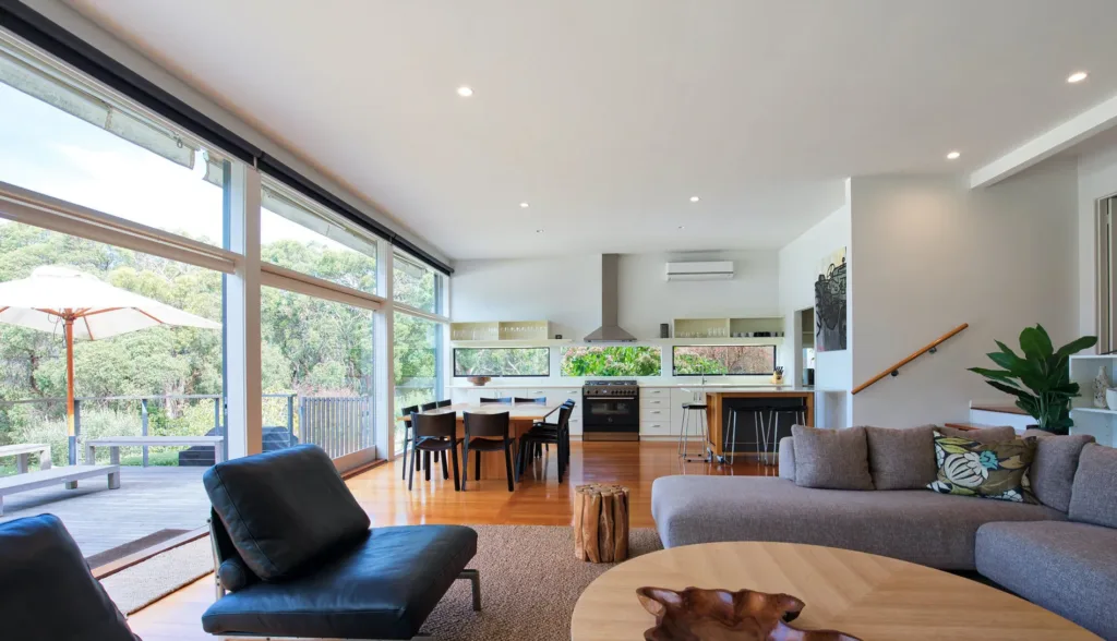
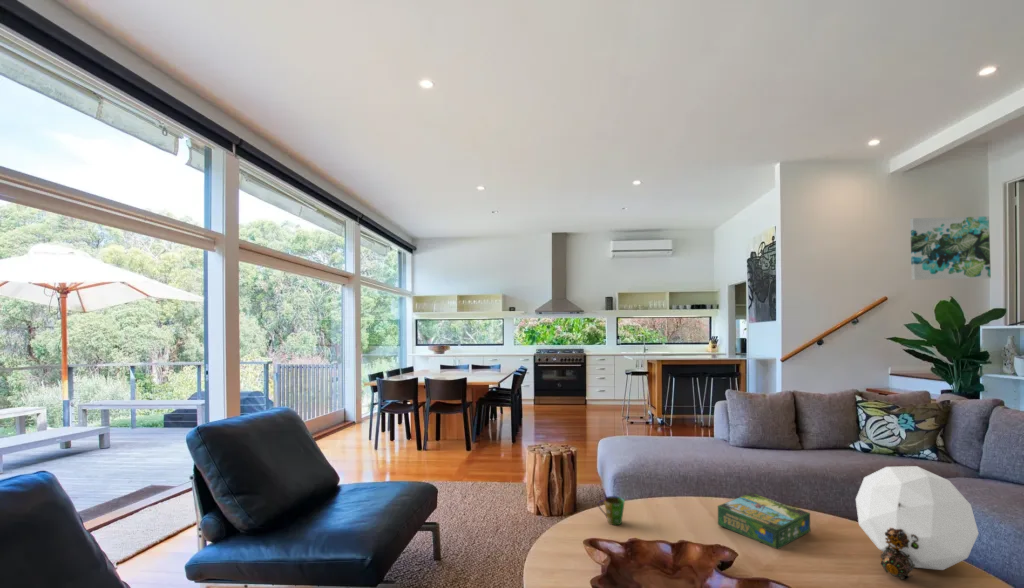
+ wall art [909,215,992,281]
+ board game [717,491,811,550]
+ decorative ball [855,465,980,581]
+ cup [597,495,626,526]
